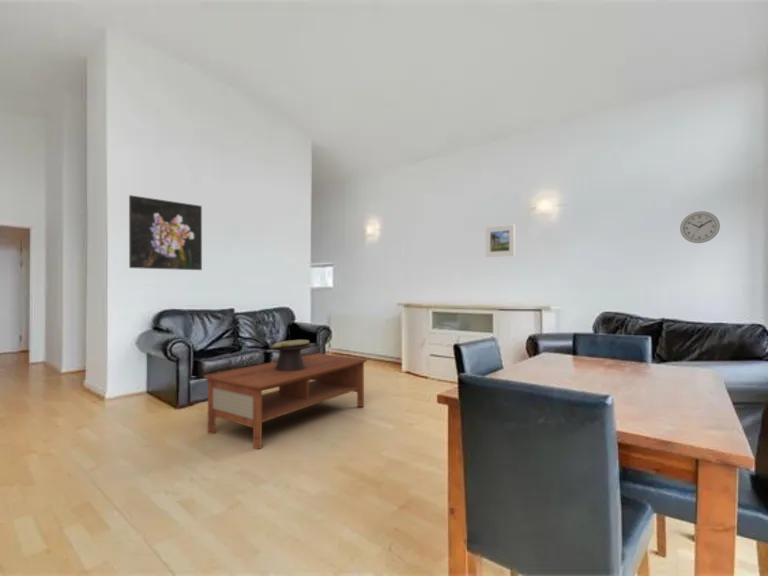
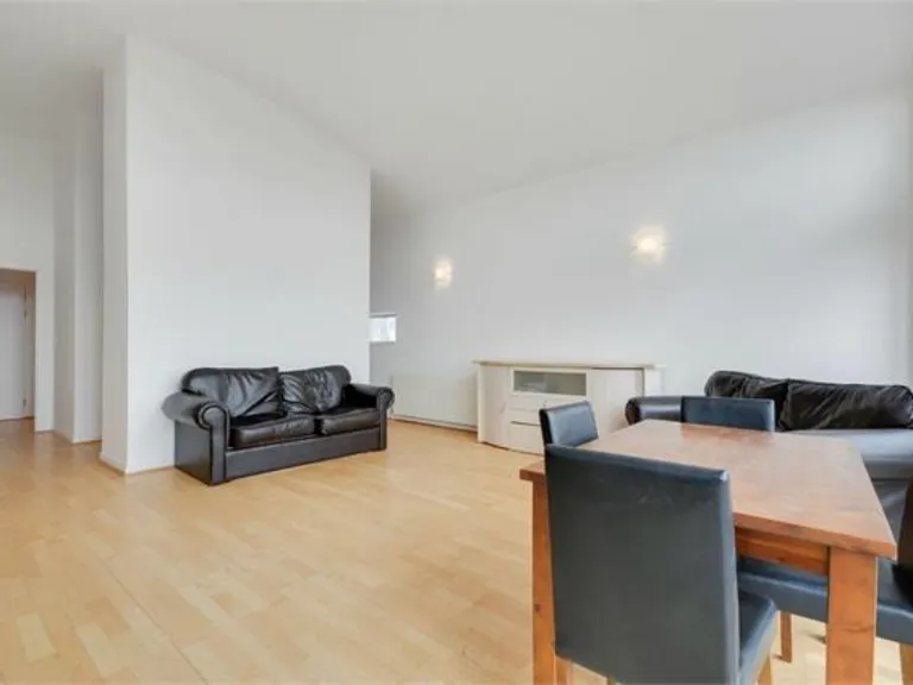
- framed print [128,194,203,271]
- decorative bowl [268,339,312,371]
- wall clock [679,210,721,244]
- coffee table [202,352,368,451]
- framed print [485,224,516,258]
